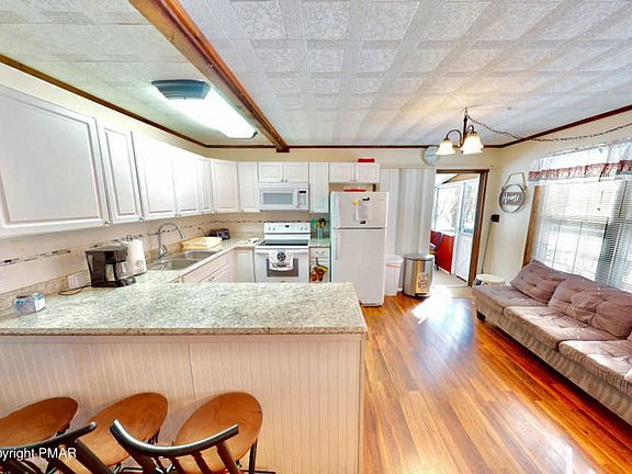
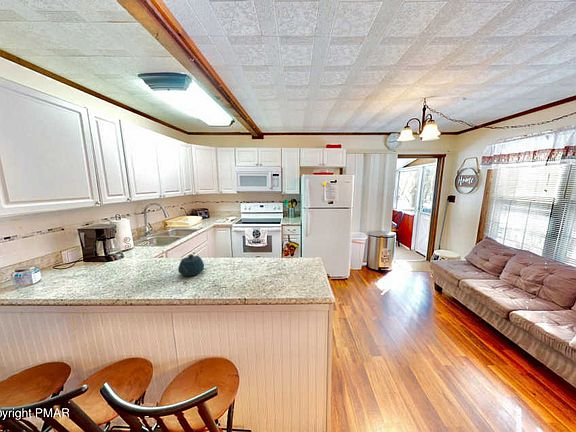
+ teapot [177,254,205,277]
